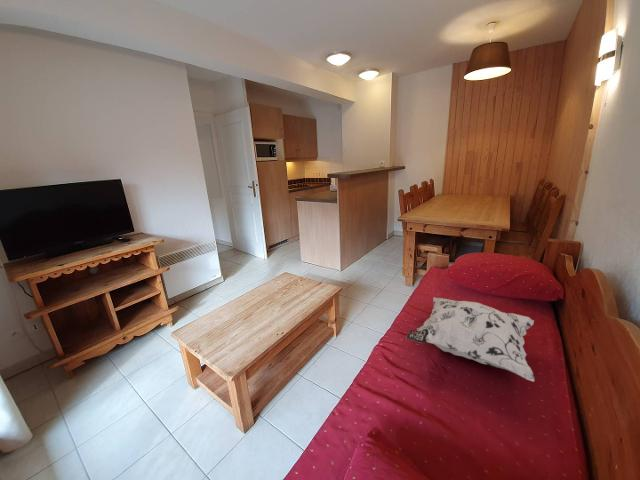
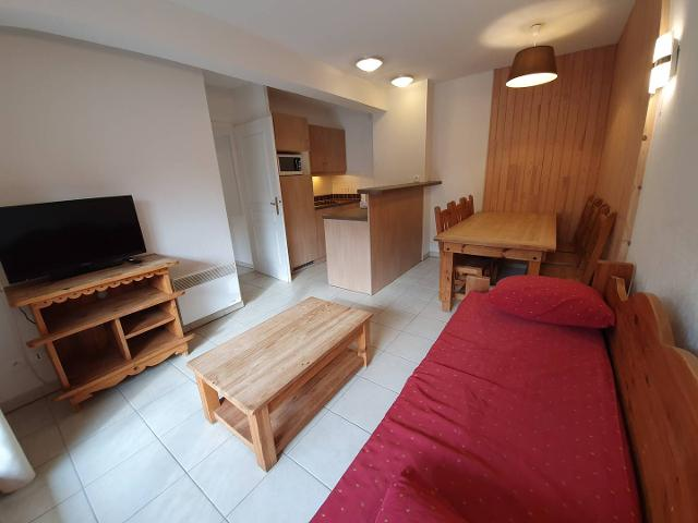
- decorative pillow [405,296,535,383]
